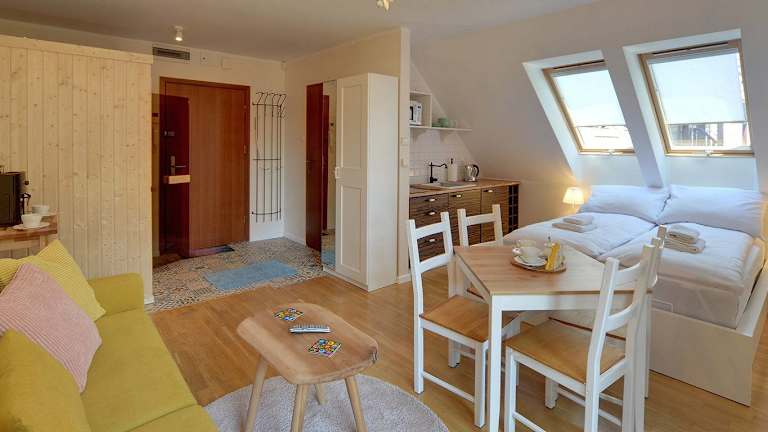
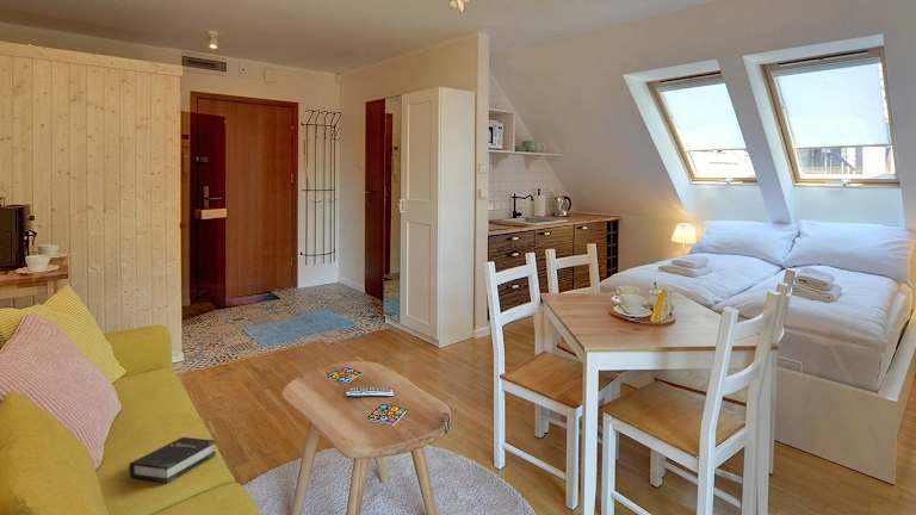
+ hardback book [128,436,217,484]
